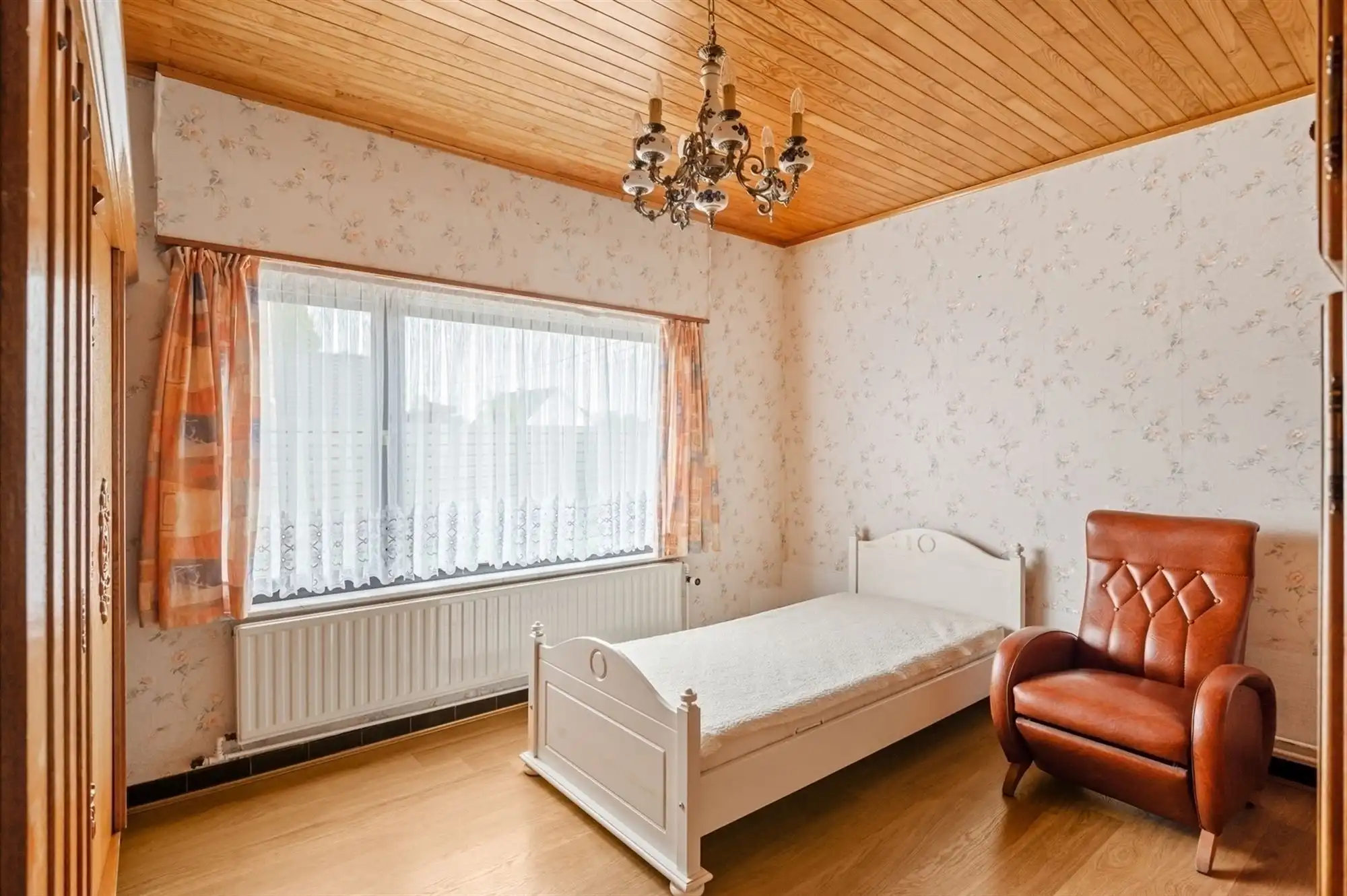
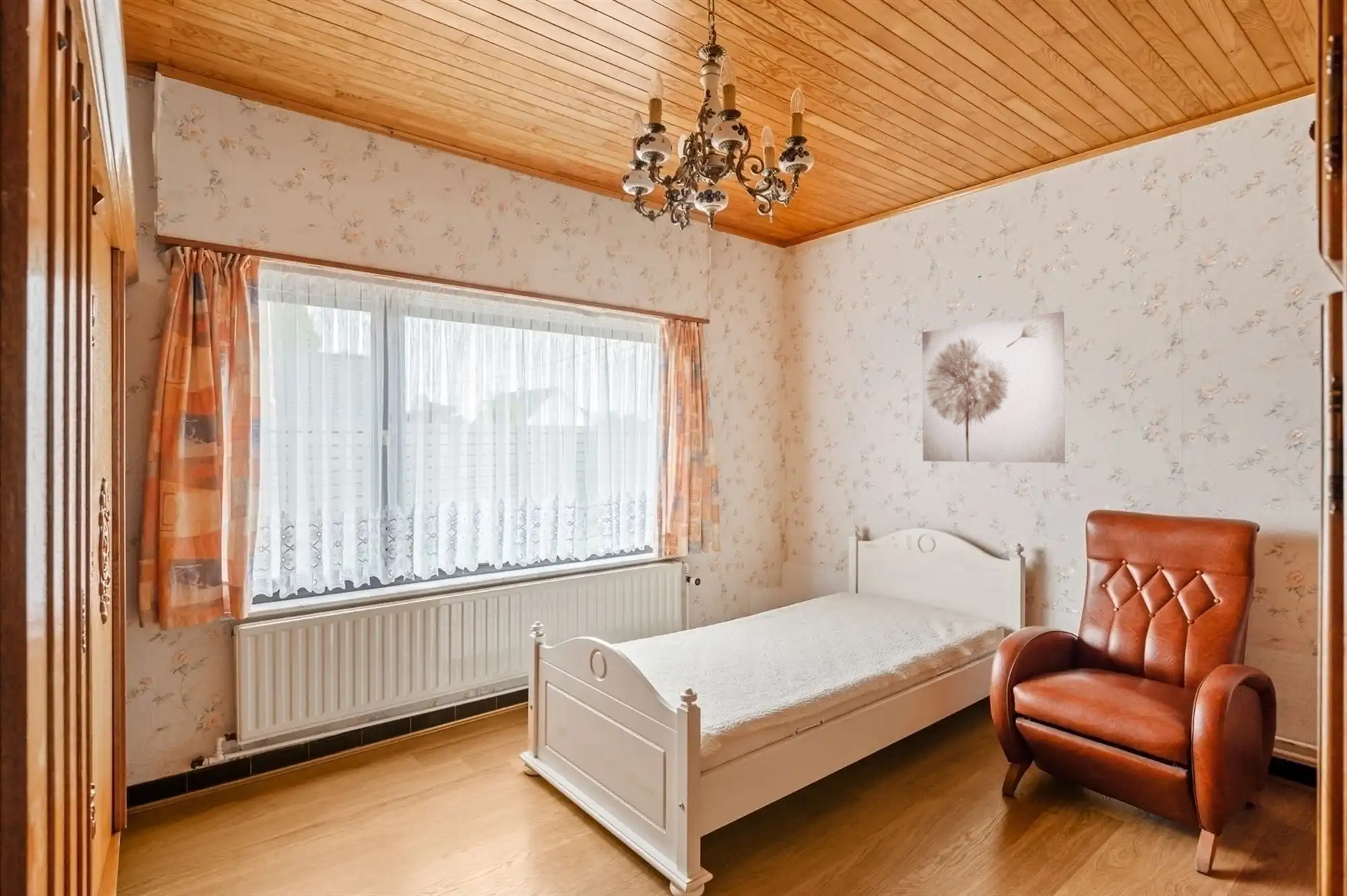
+ wall art [921,311,1065,463]
